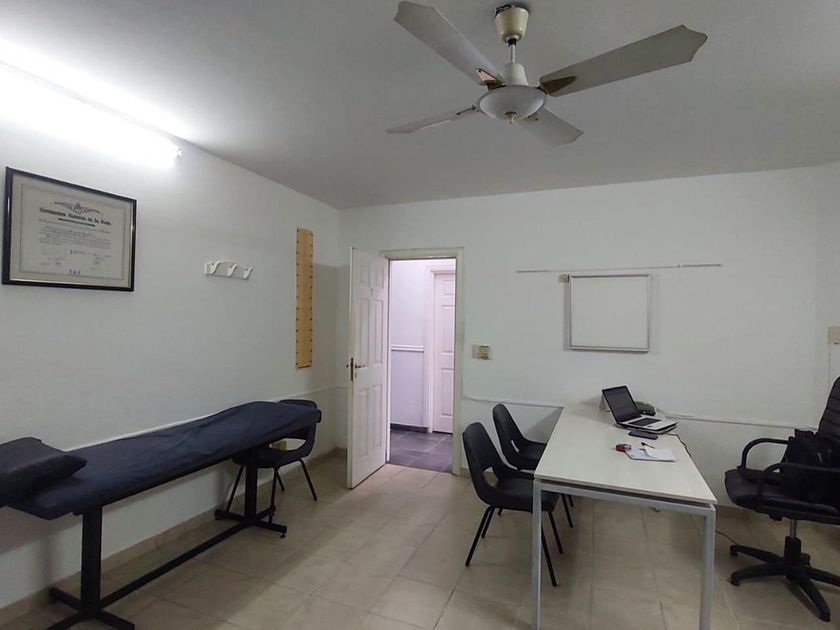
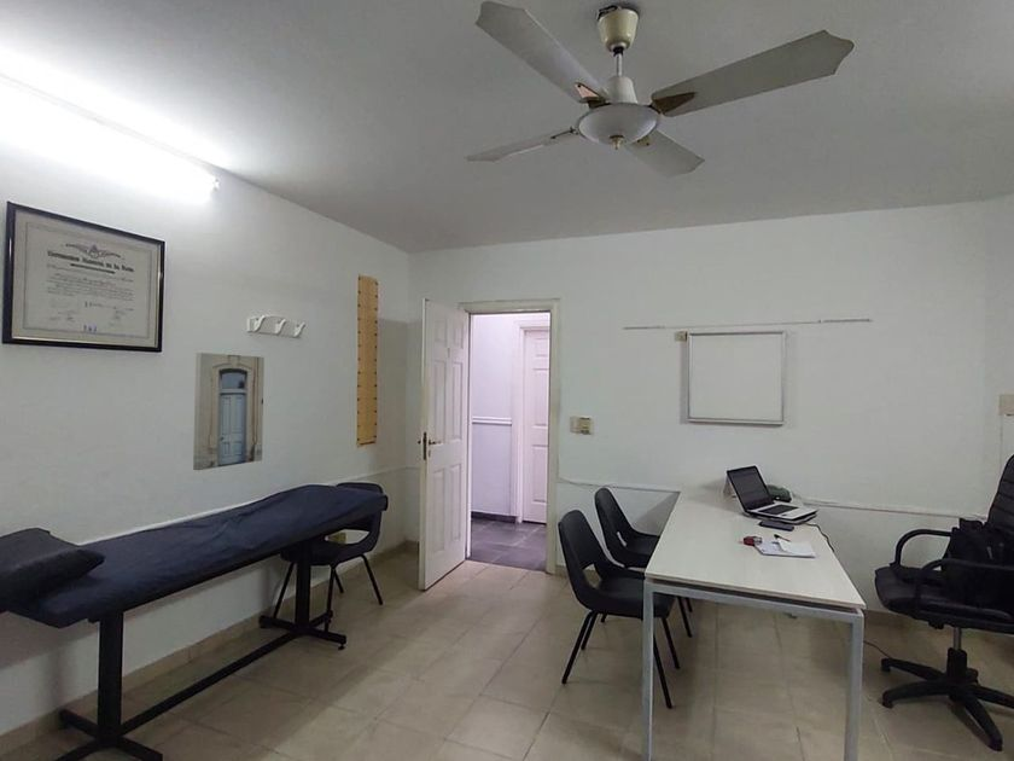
+ wall art [192,352,266,471]
